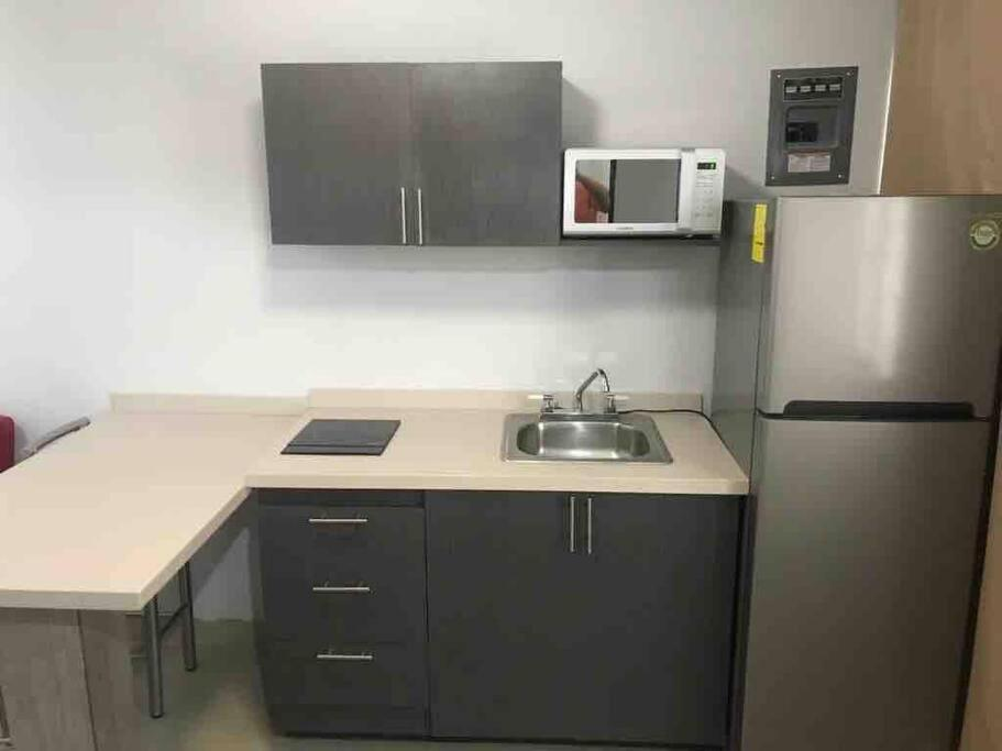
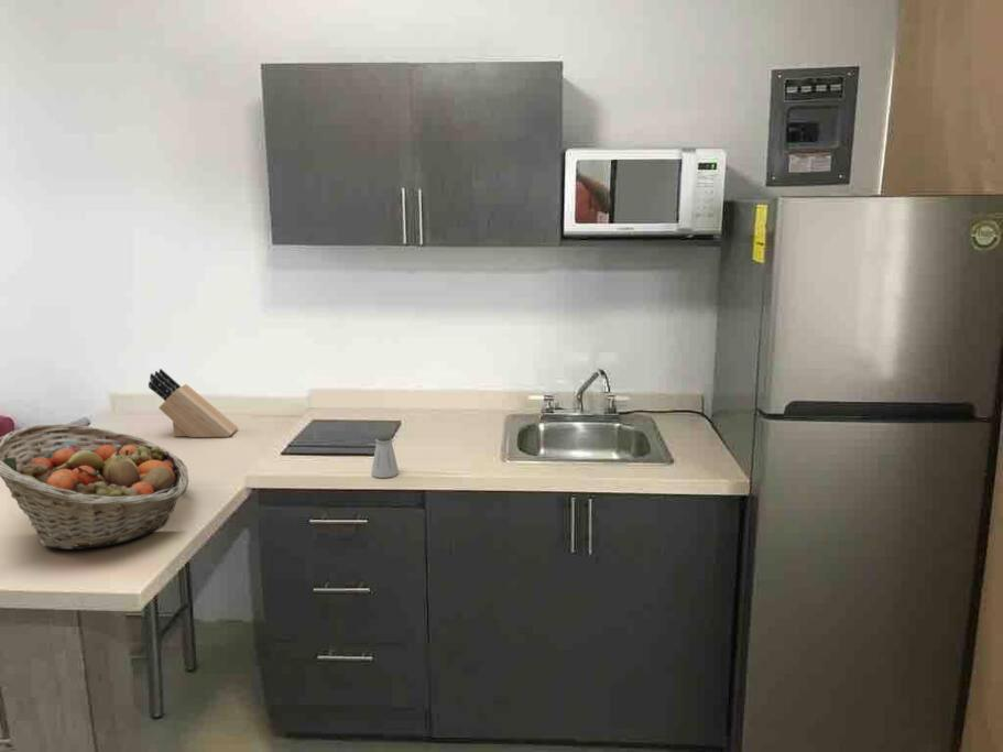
+ knife block [148,368,239,438]
+ saltshaker [370,434,400,479]
+ fruit basket [0,423,189,551]
